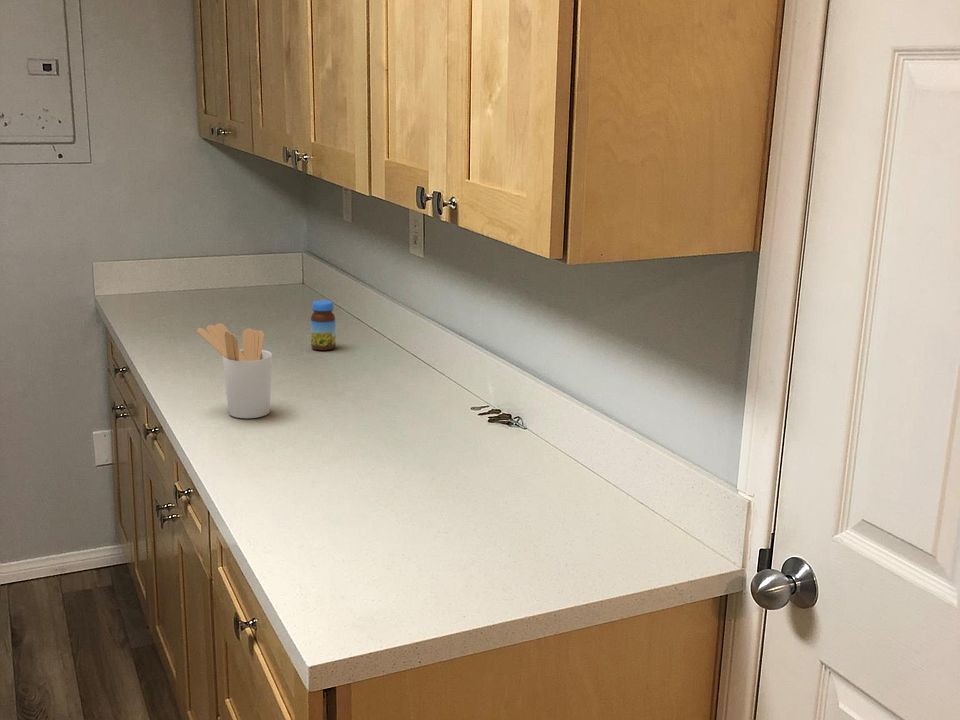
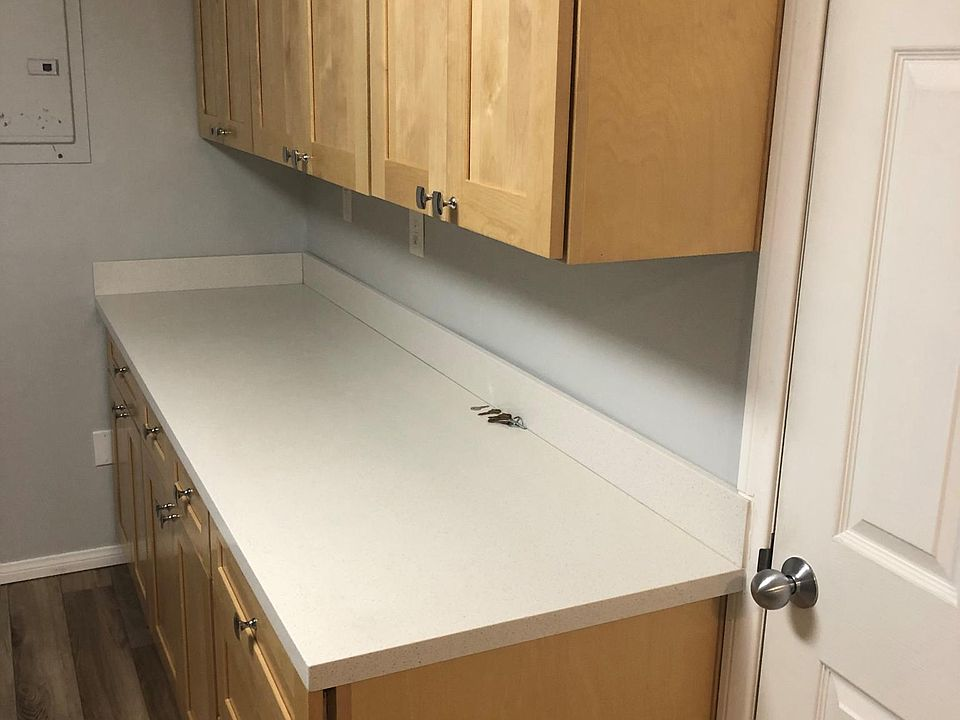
- jar [310,299,337,351]
- utensil holder [196,322,273,419]
